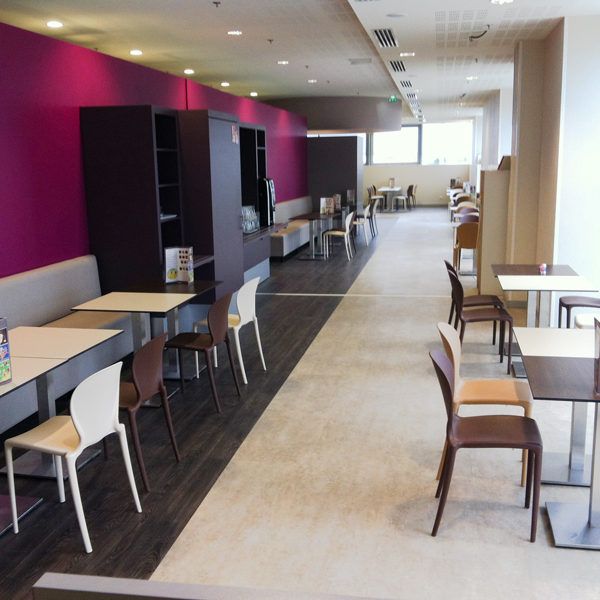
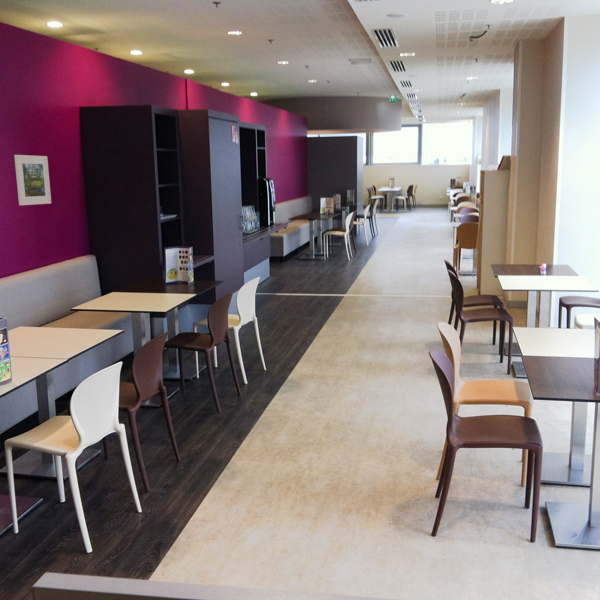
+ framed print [13,154,52,206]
